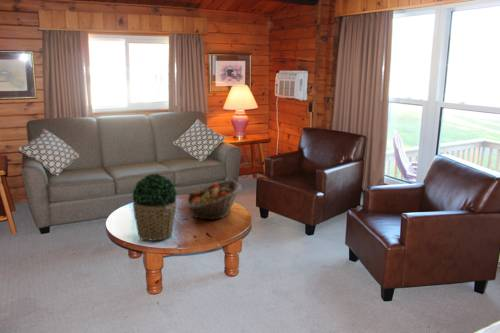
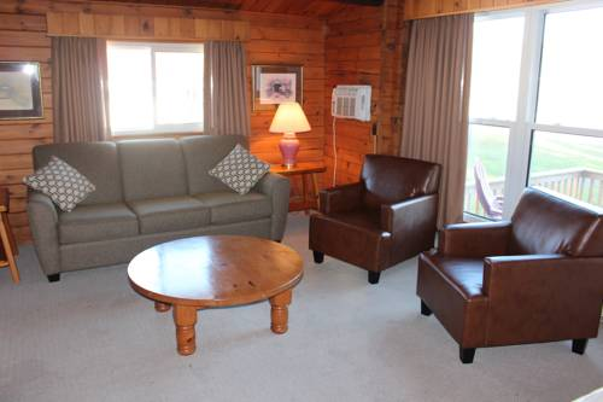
- potted plant [131,173,178,242]
- fruit basket [185,180,243,221]
